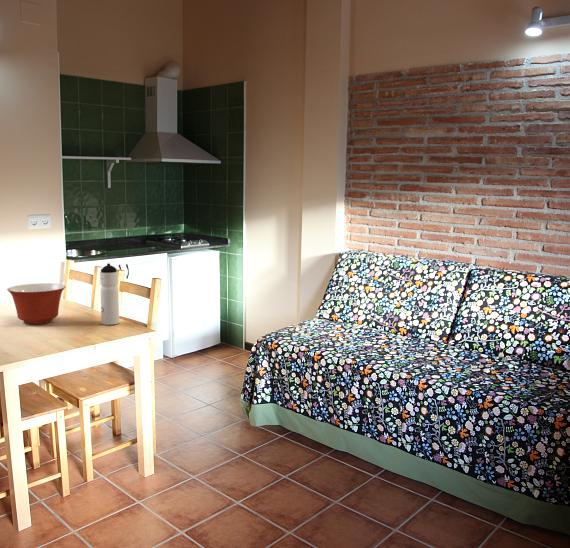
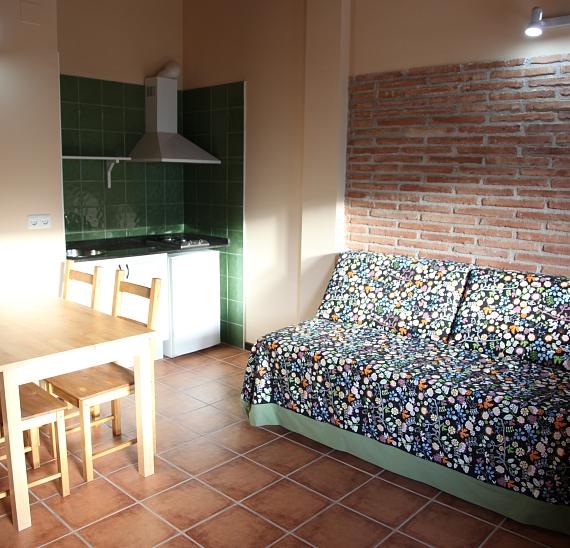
- water bottle [99,262,120,326]
- mixing bowl [6,282,66,325]
